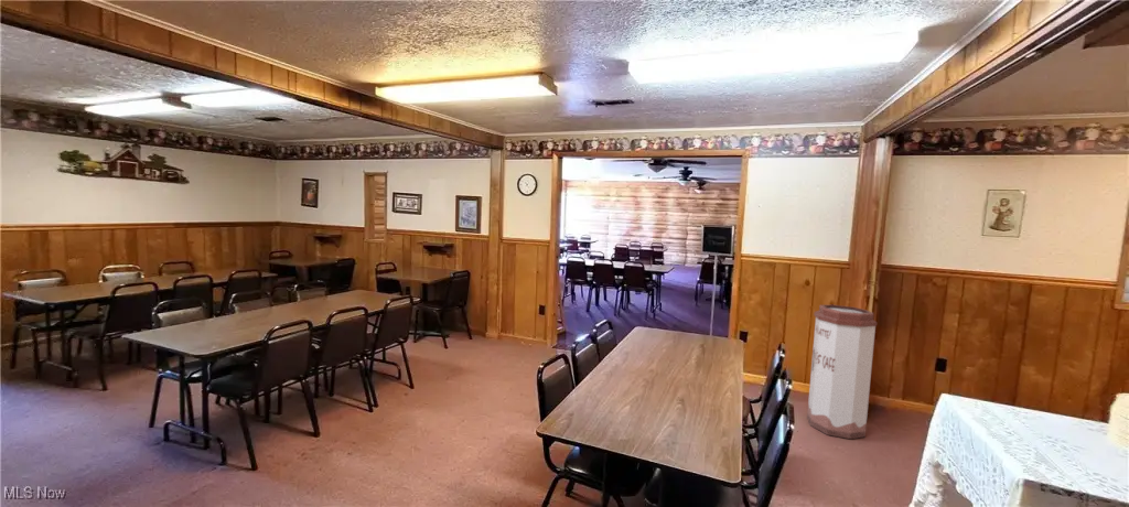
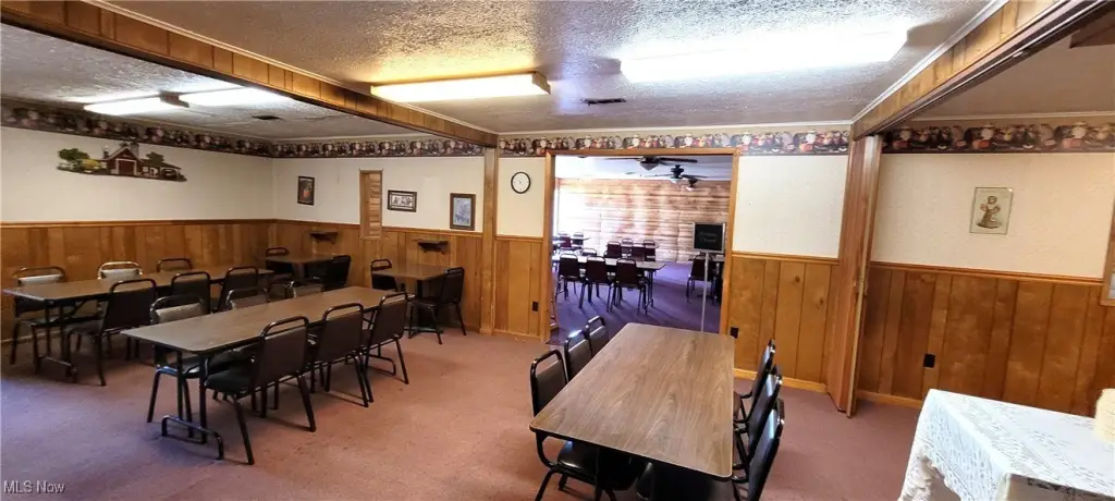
- trash can [806,304,878,440]
